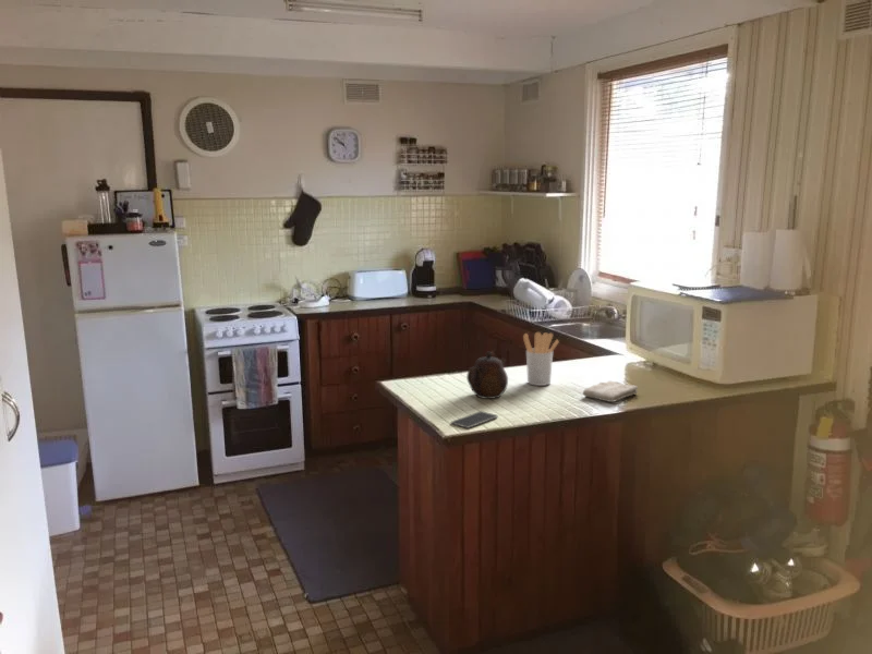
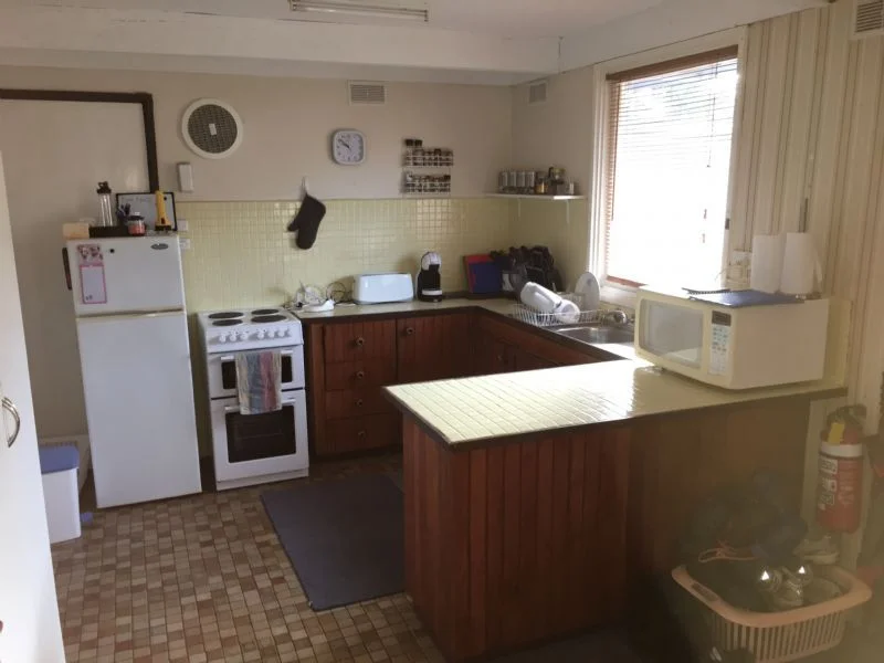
- smartphone [450,410,499,429]
- teapot [465,351,509,400]
- utensil holder [522,331,560,387]
- washcloth [582,380,639,403]
